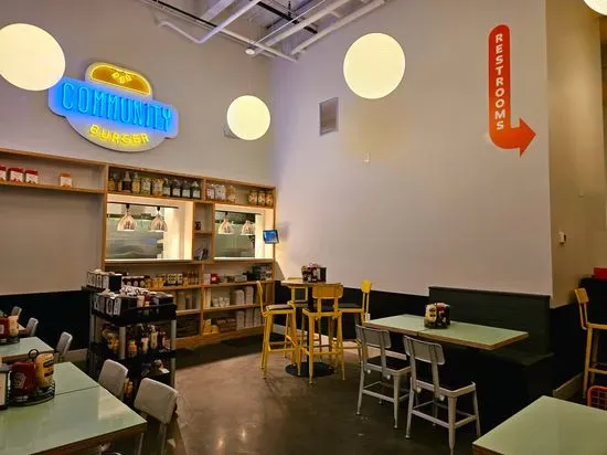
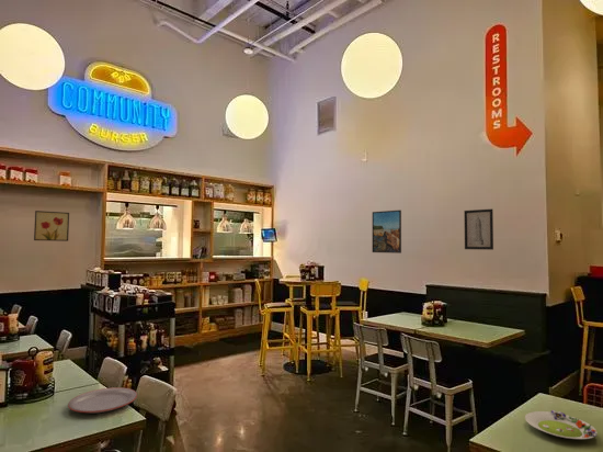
+ wall art [463,208,494,251]
+ wall art [33,210,70,242]
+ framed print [372,210,402,255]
+ plate [67,386,138,414]
+ salad plate [524,409,598,440]
